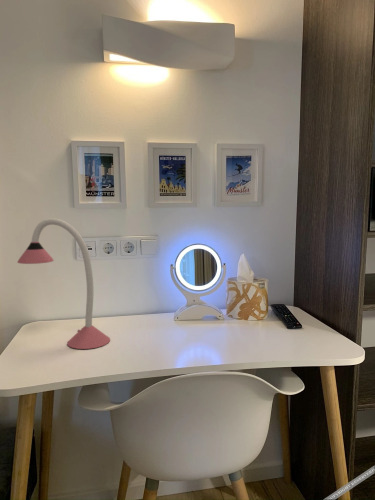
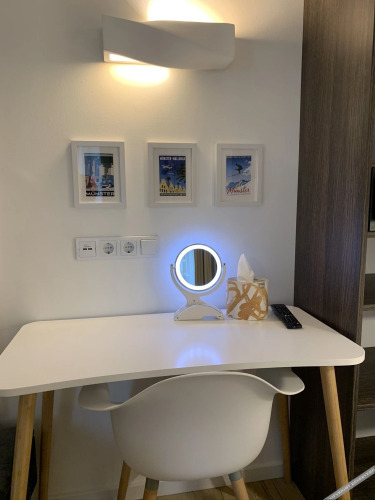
- desk lamp [16,217,111,350]
